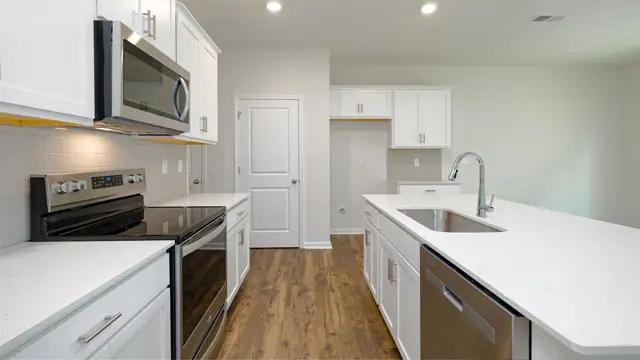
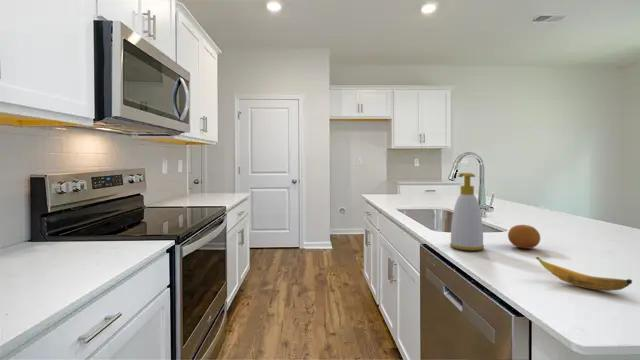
+ banana [535,256,633,292]
+ fruit [507,224,541,250]
+ soap bottle [449,172,485,252]
